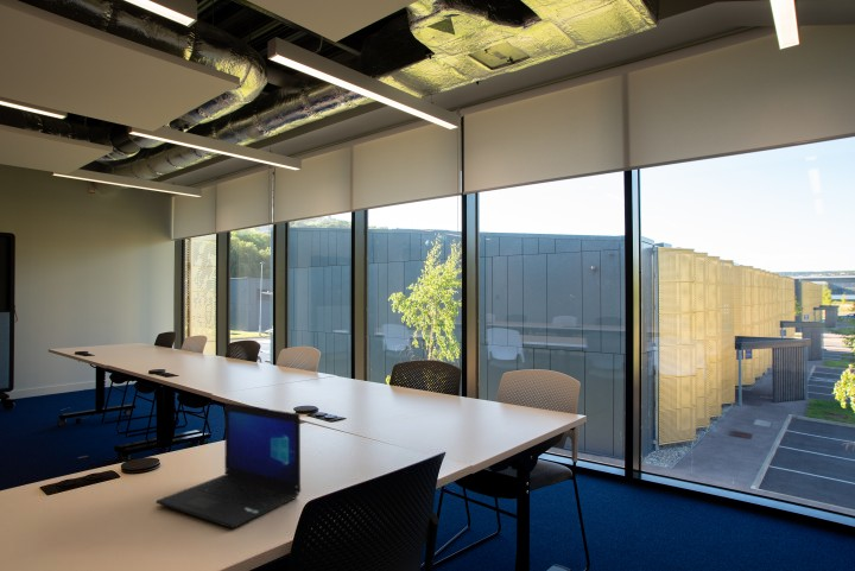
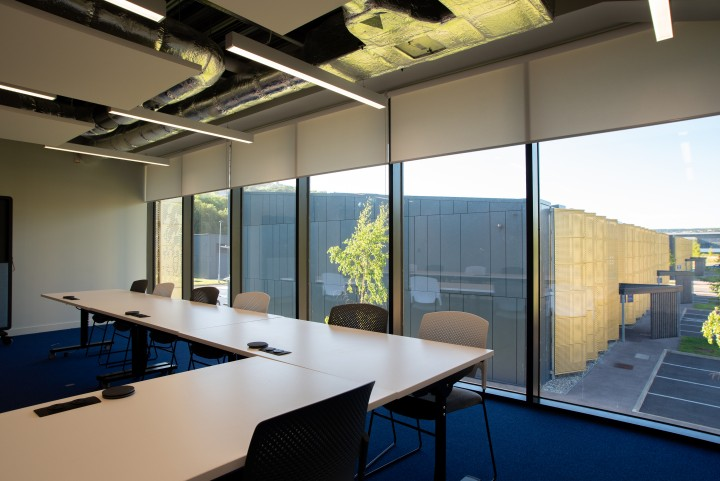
- laptop [154,401,302,529]
